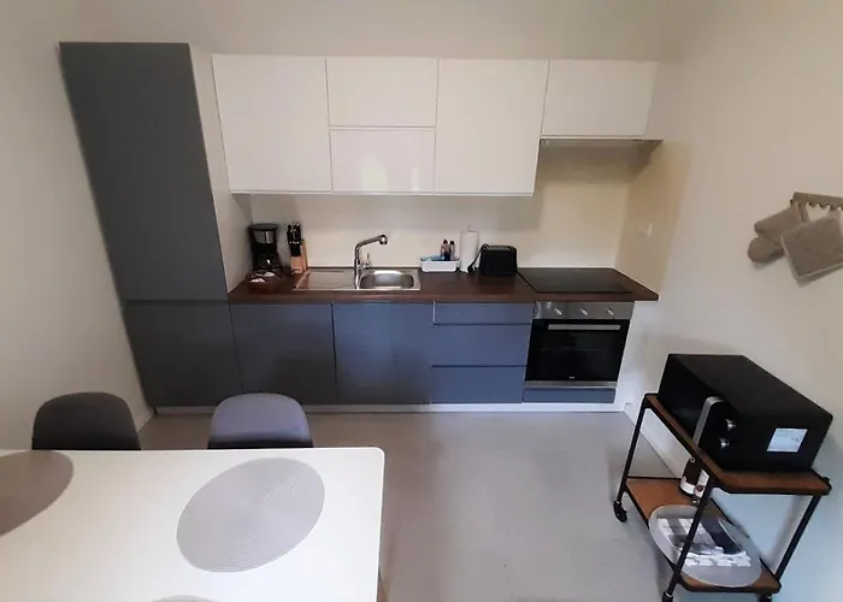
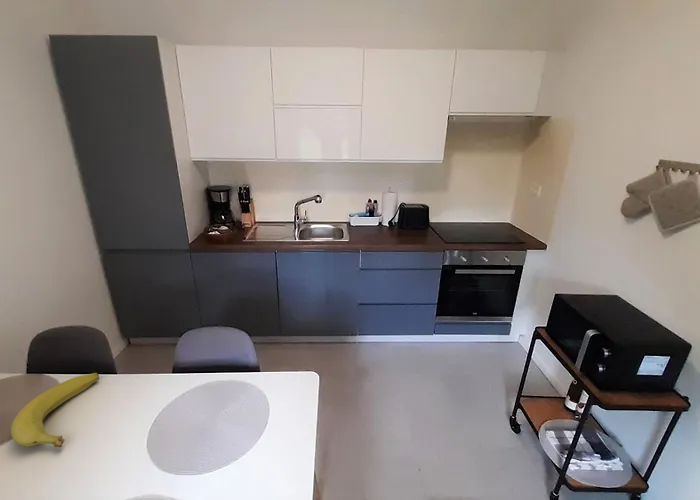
+ banana [10,372,100,448]
